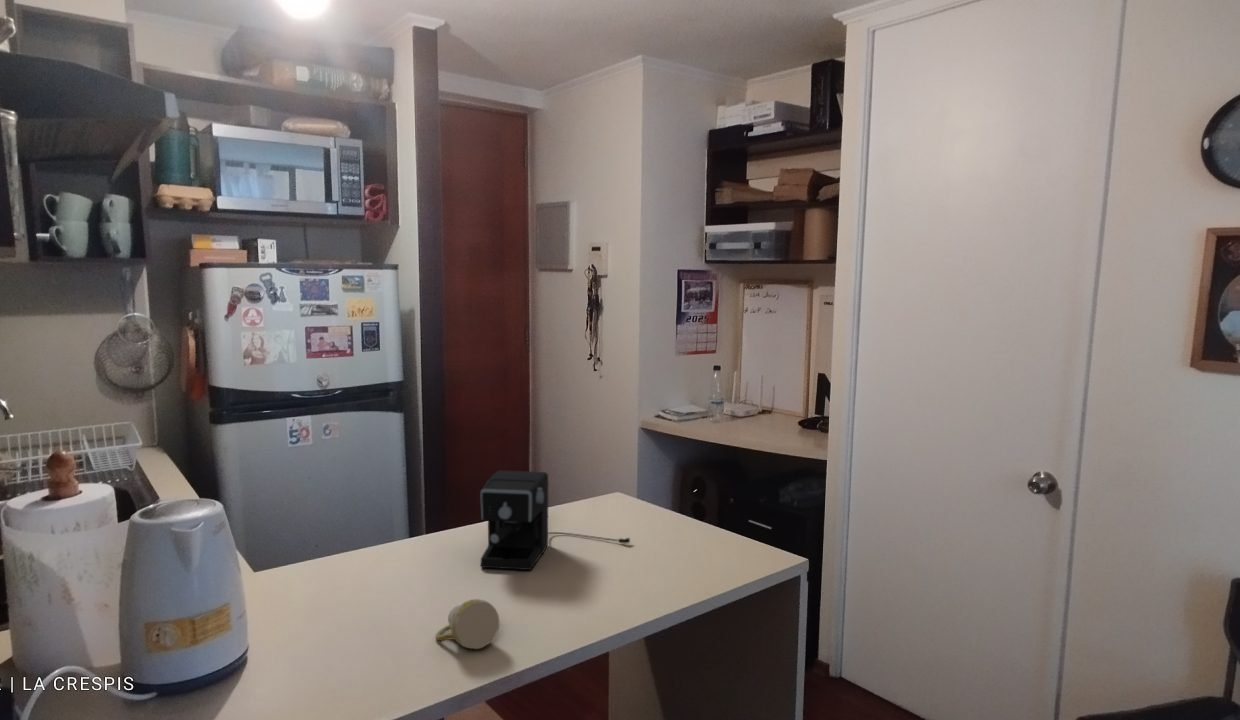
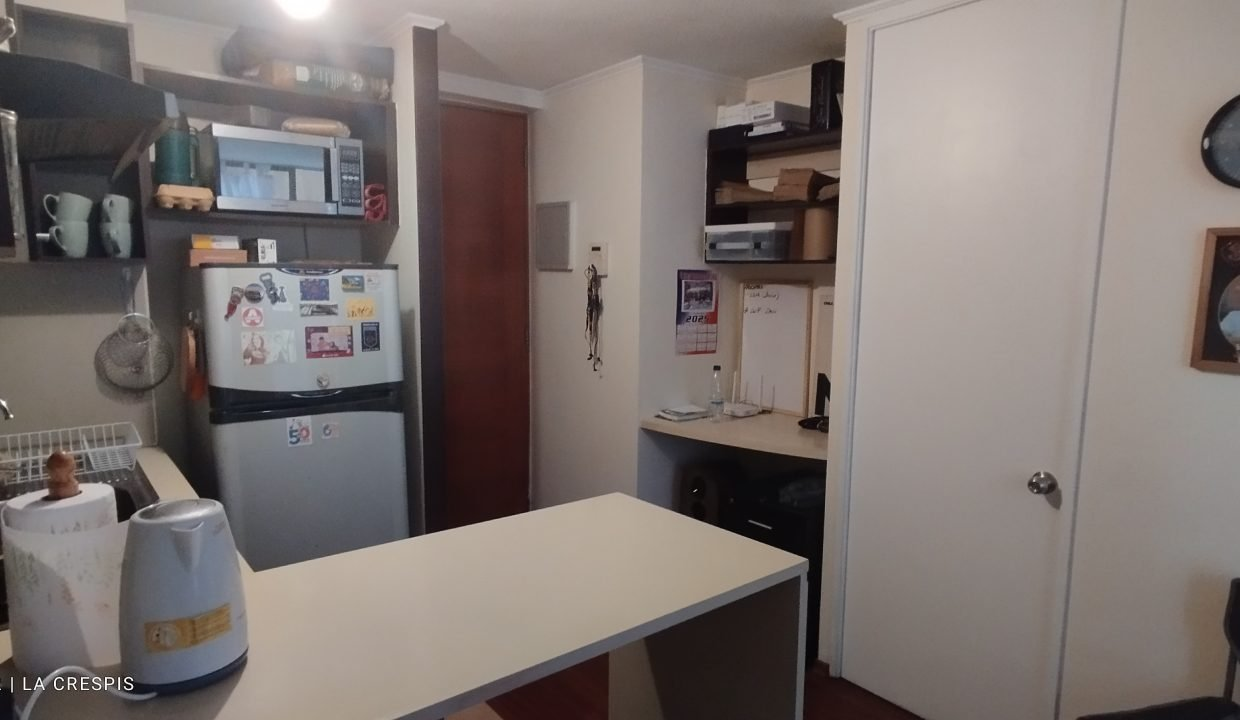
- mug [434,598,500,650]
- coffee maker [479,470,631,571]
